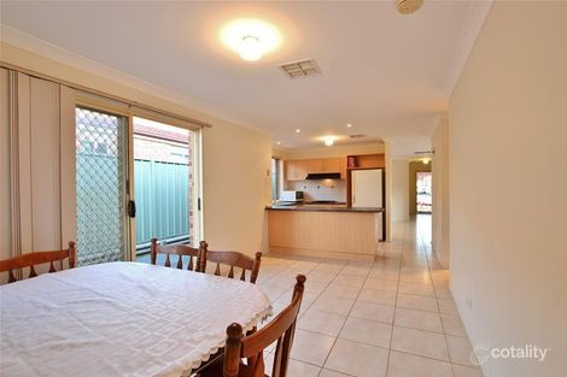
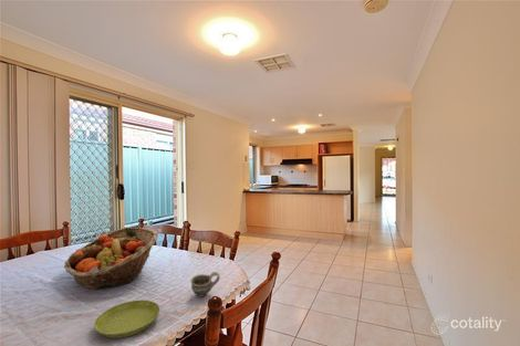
+ fruit basket [63,227,159,291]
+ cup [189,271,221,298]
+ saucer [93,300,160,339]
